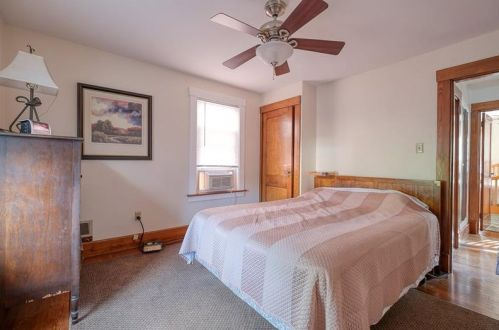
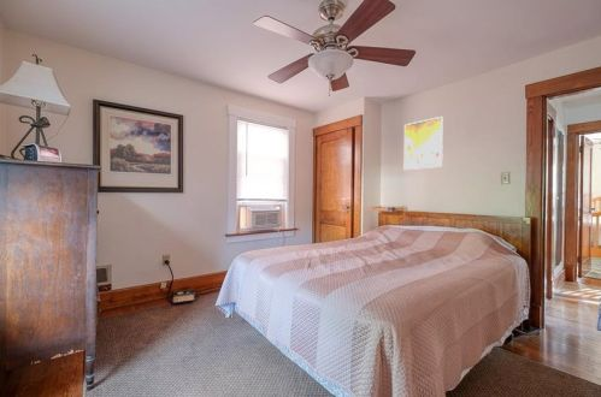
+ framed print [403,115,444,171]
